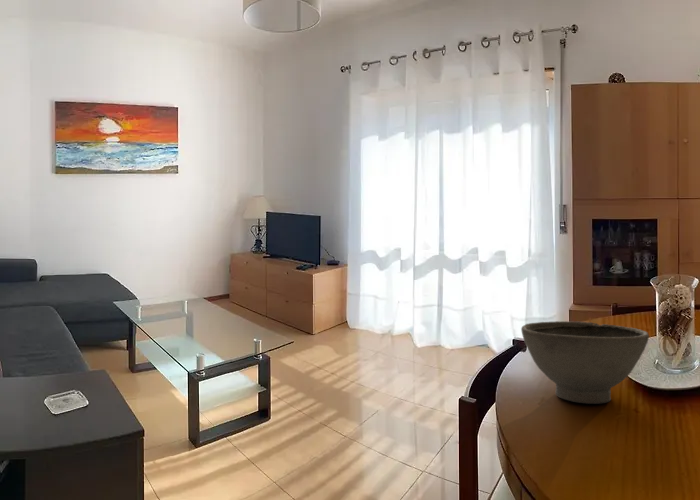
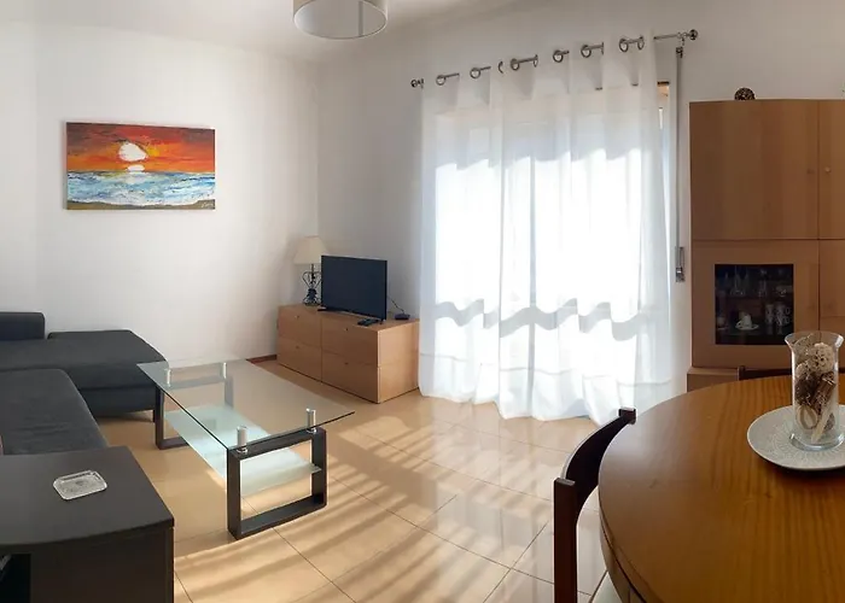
- bowl [520,320,650,405]
